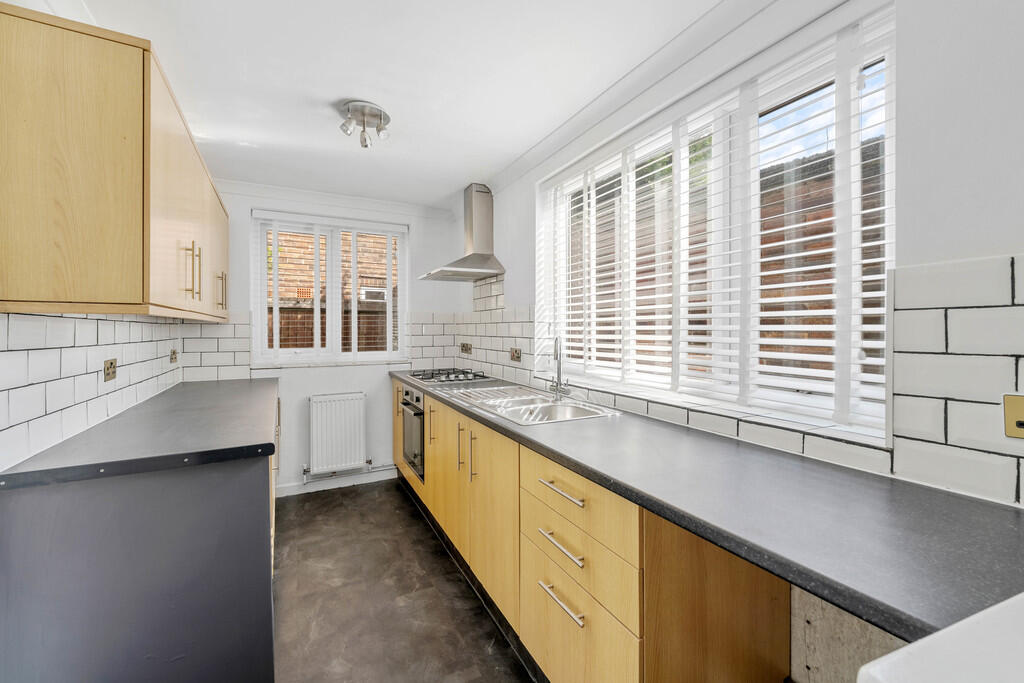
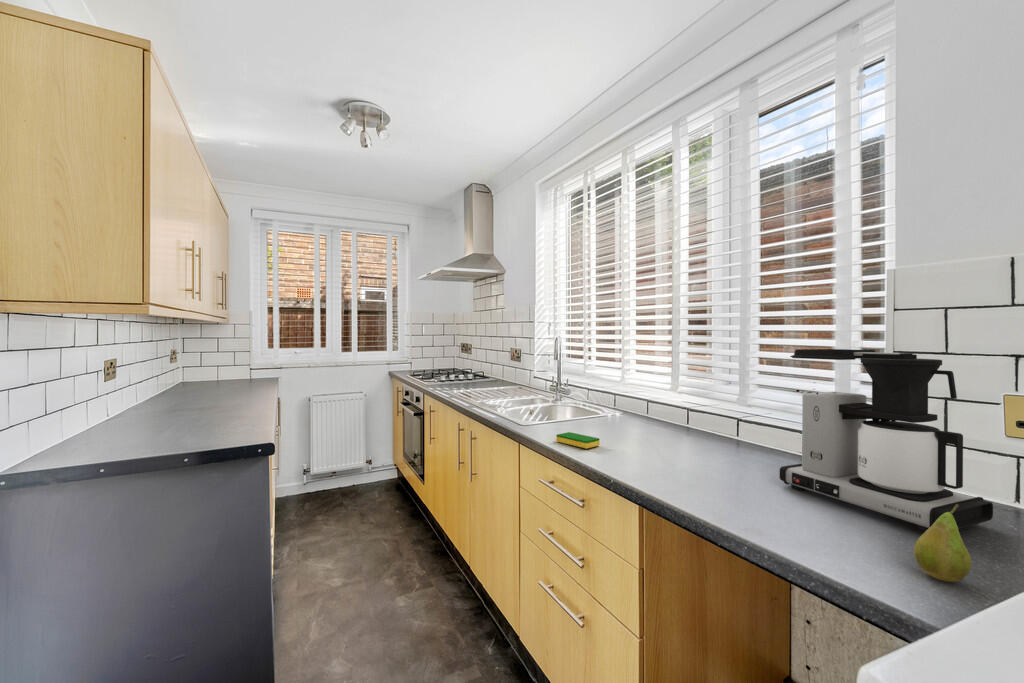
+ coffee maker [779,348,994,532]
+ fruit [913,504,972,583]
+ dish sponge [555,431,601,450]
